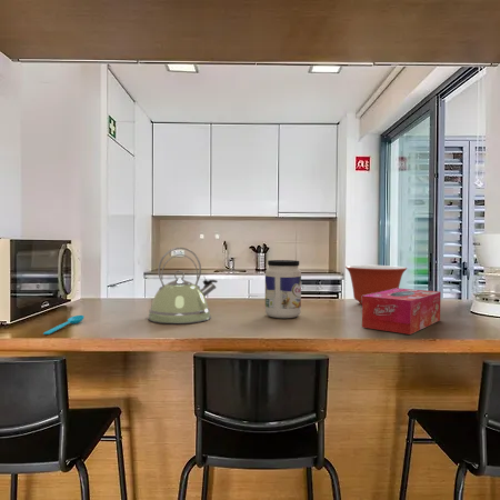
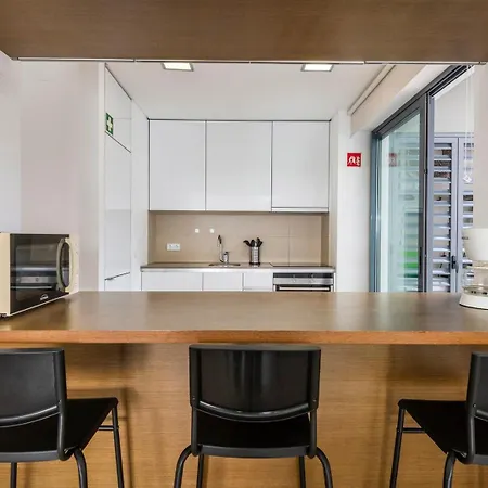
- tissue box [361,288,442,336]
- kettle [147,247,219,324]
- spoon [42,314,84,336]
- jar [263,259,302,319]
- mixing bowl [344,264,408,306]
